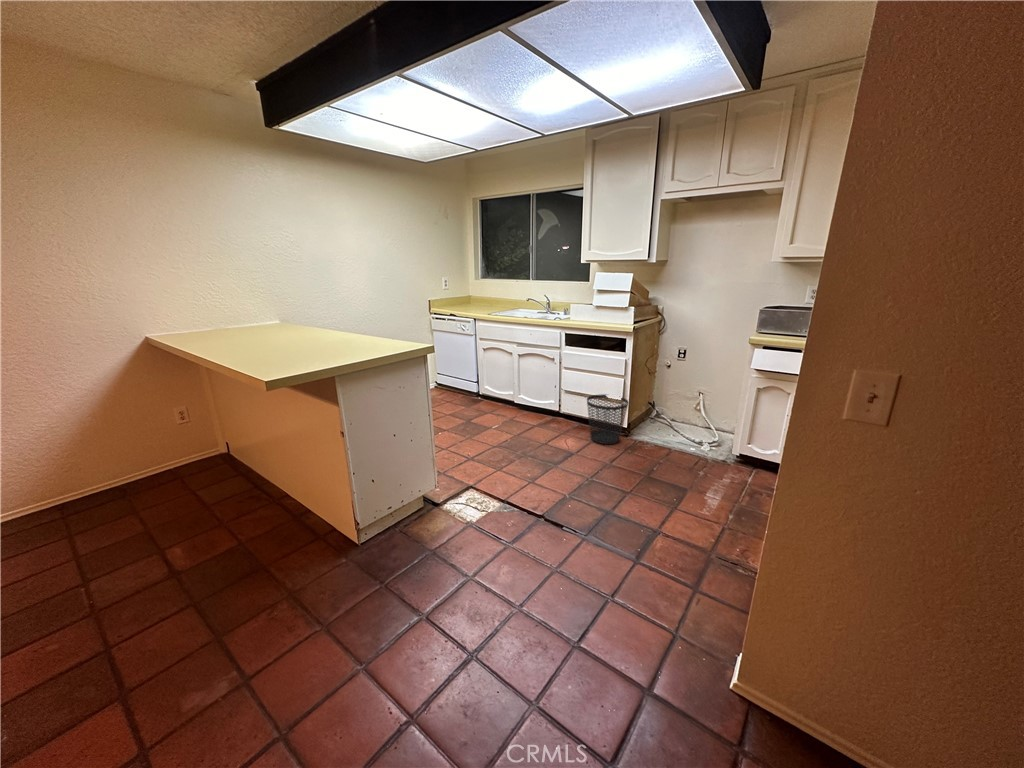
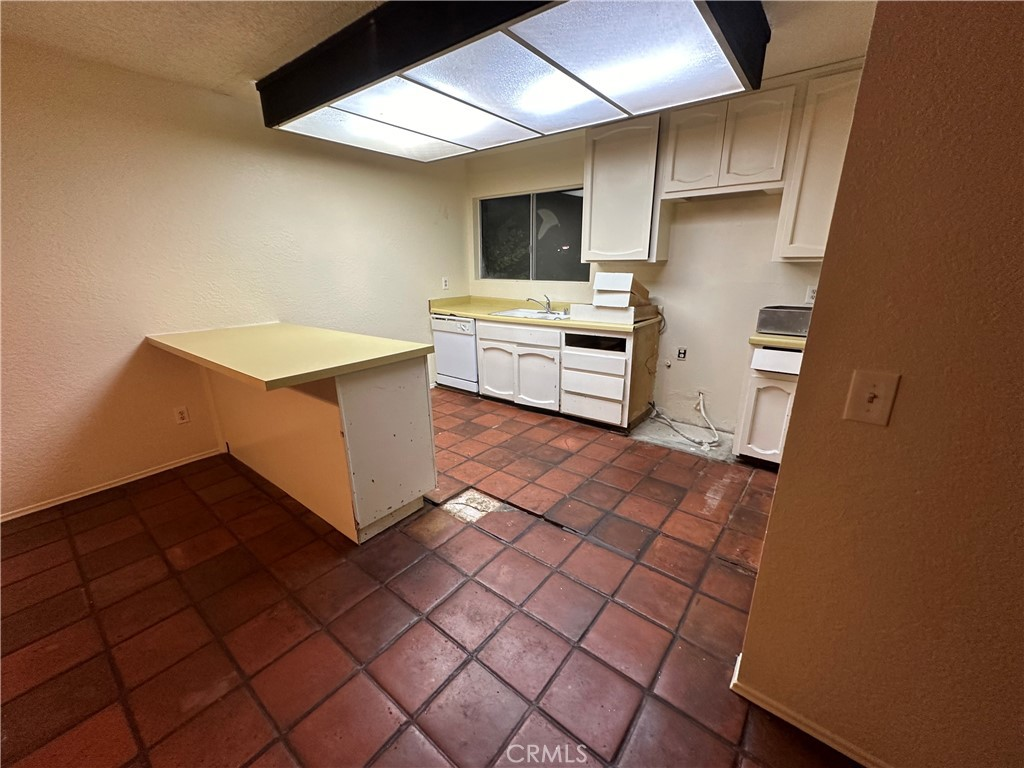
- wastebasket [586,393,630,445]
